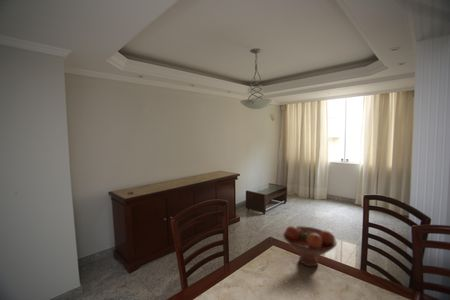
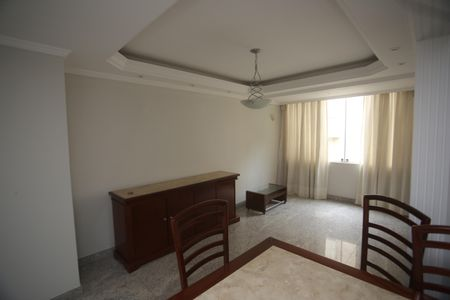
- fruit bowl [282,225,338,268]
